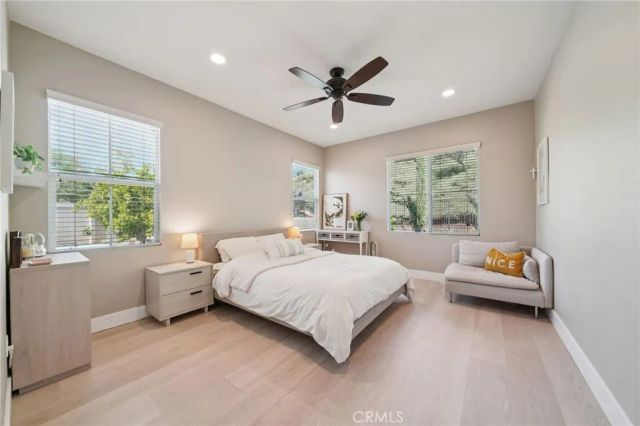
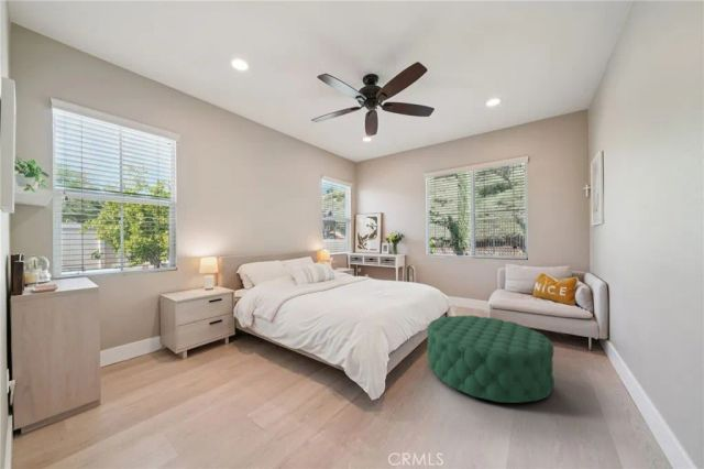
+ ottoman [427,314,556,404]
